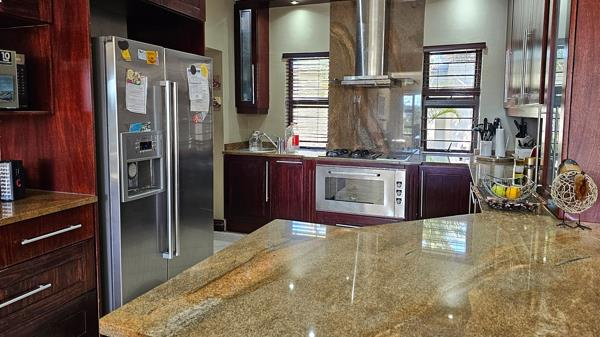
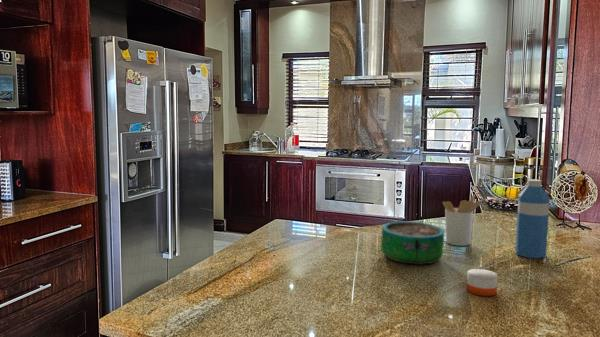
+ water bottle [515,178,551,259]
+ decorative bowl [380,220,445,266]
+ candle [466,253,498,297]
+ utensil holder [442,193,483,247]
